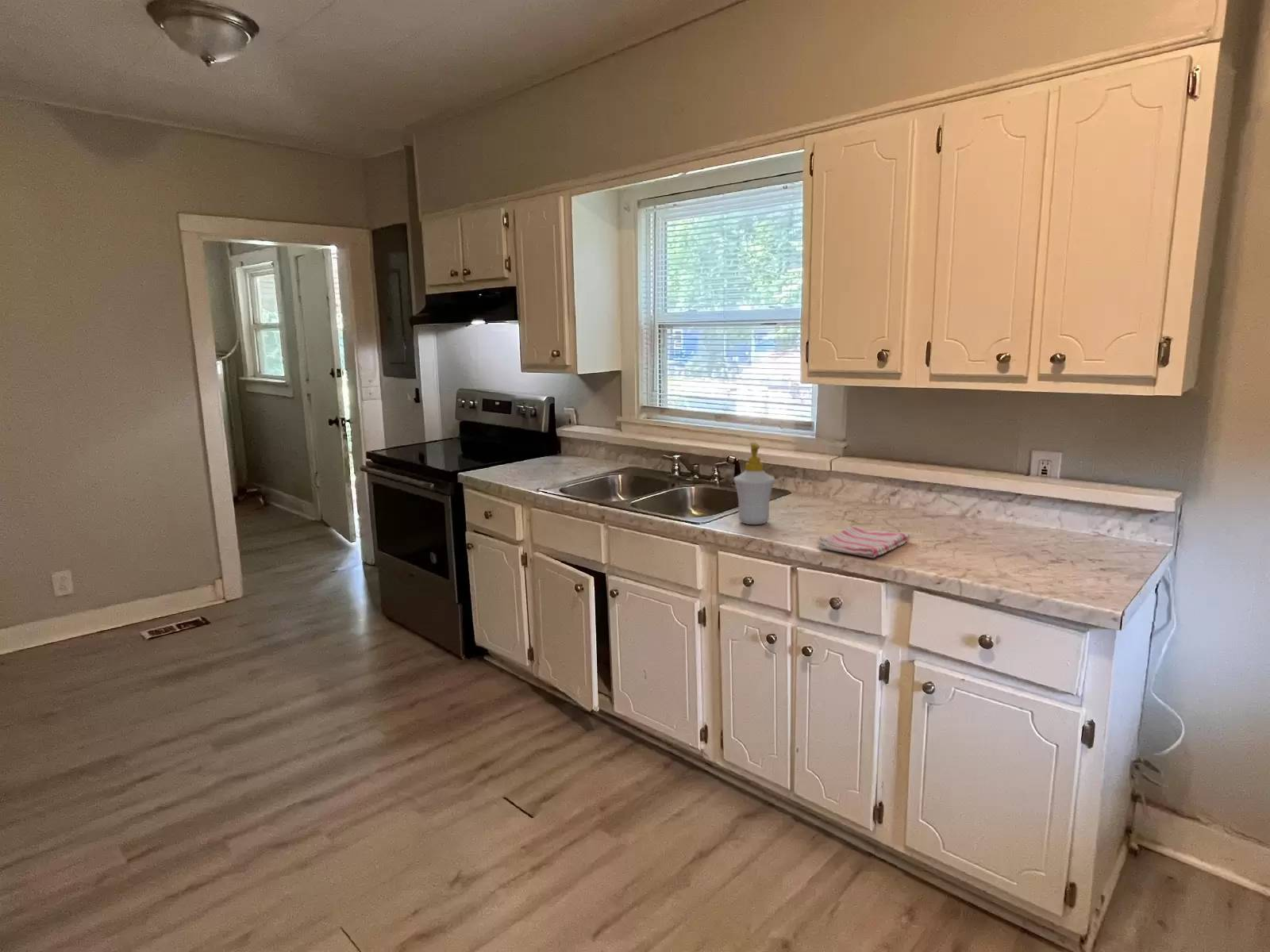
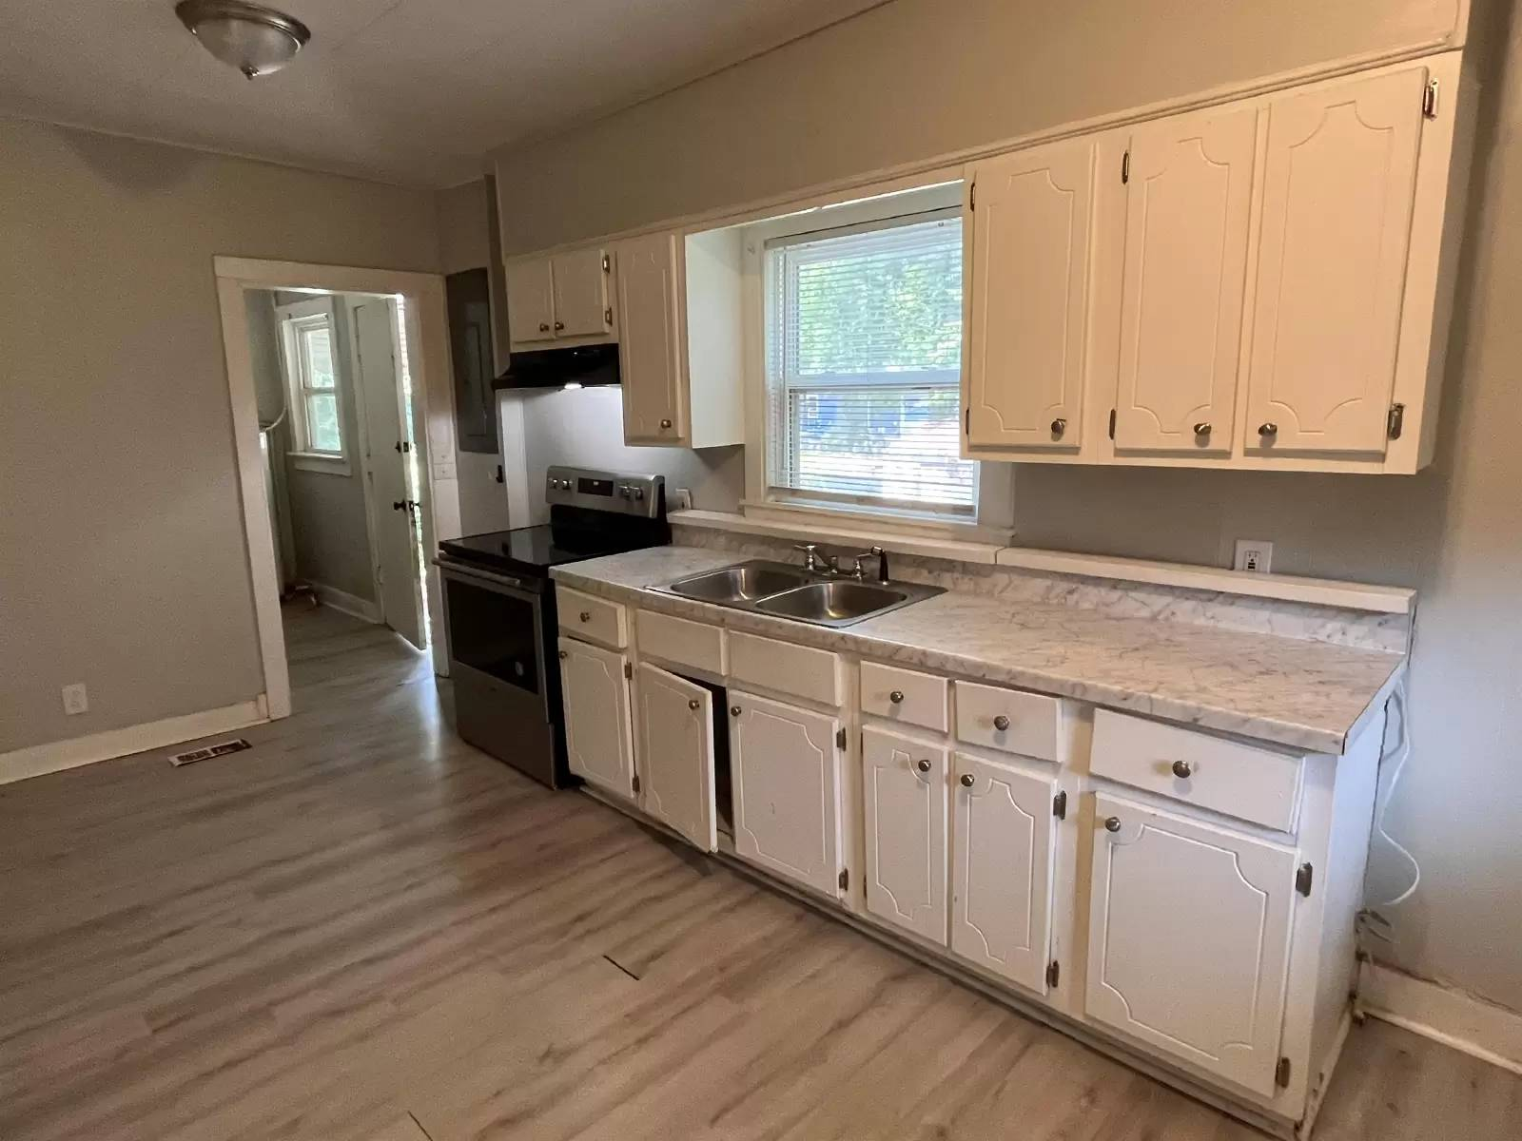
- soap bottle [733,442,775,525]
- dish towel [817,526,911,559]
